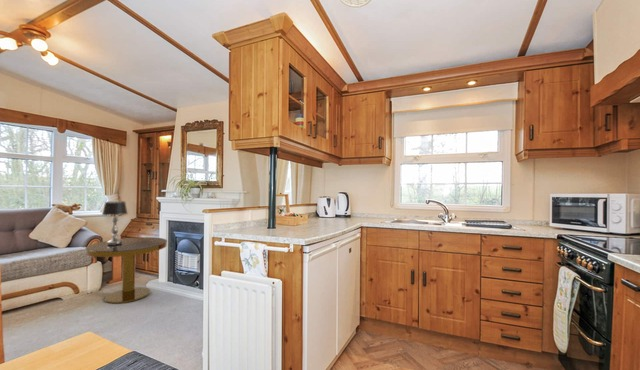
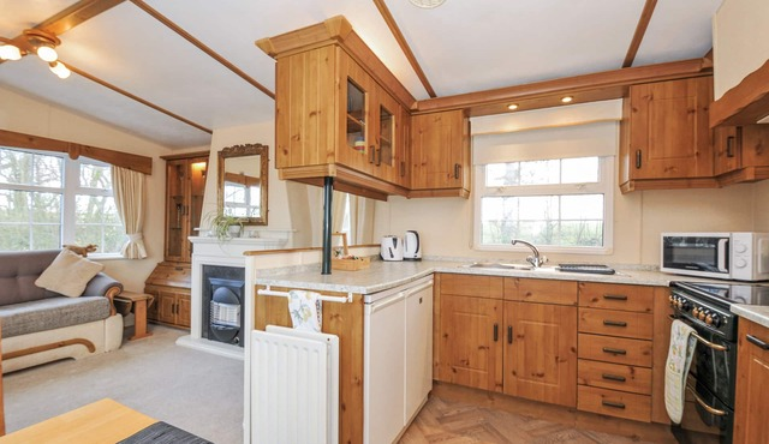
- side table [85,236,168,305]
- table lamp [101,200,128,245]
